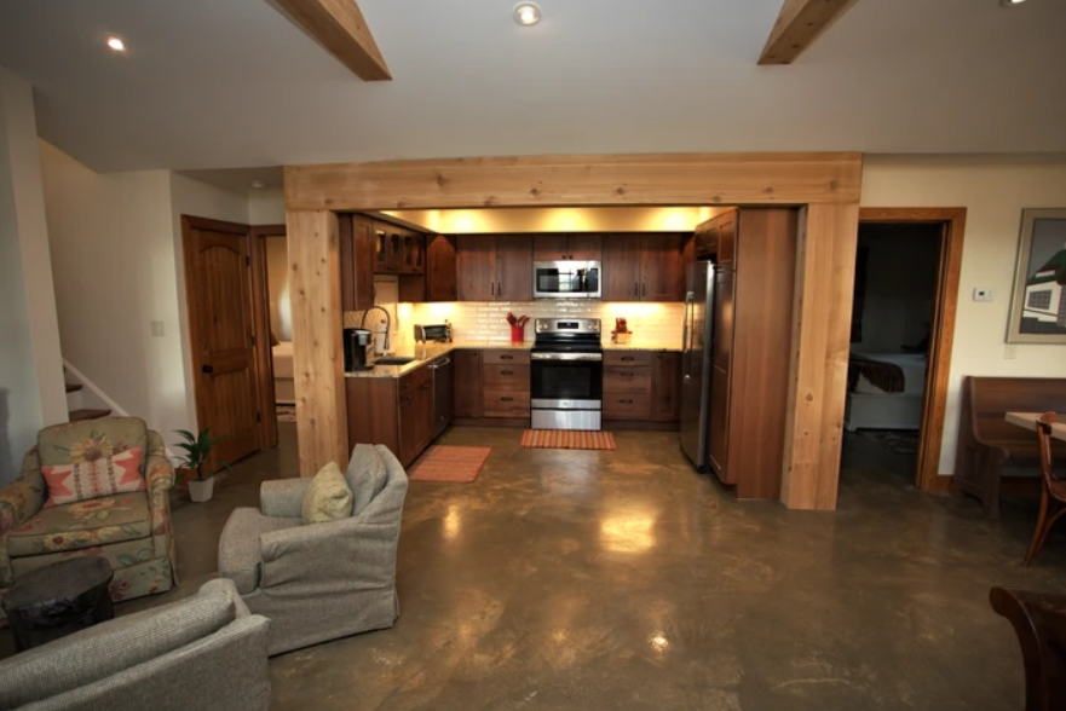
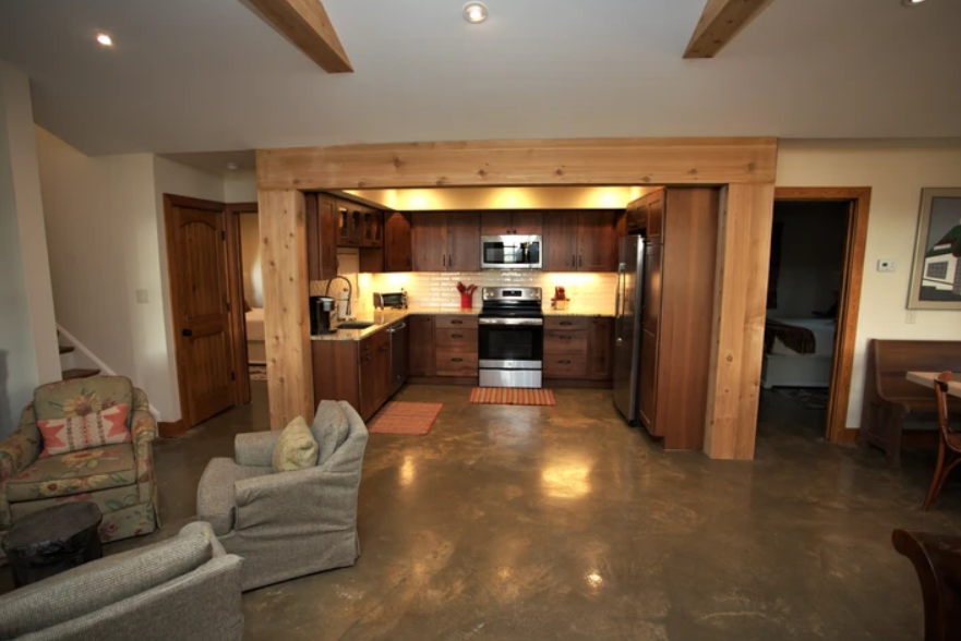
- indoor plant [168,423,236,503]
